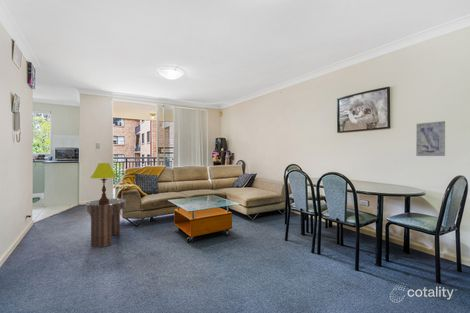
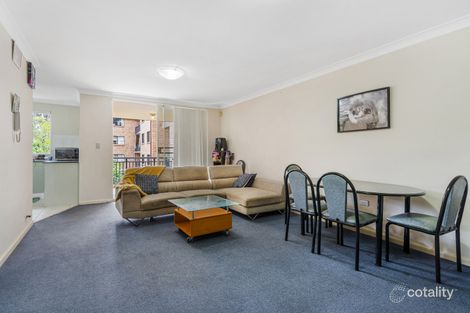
- wall art [415,120,446,157]
- side table [85,198,127,248]
- table lamp [90,162,118,203]
